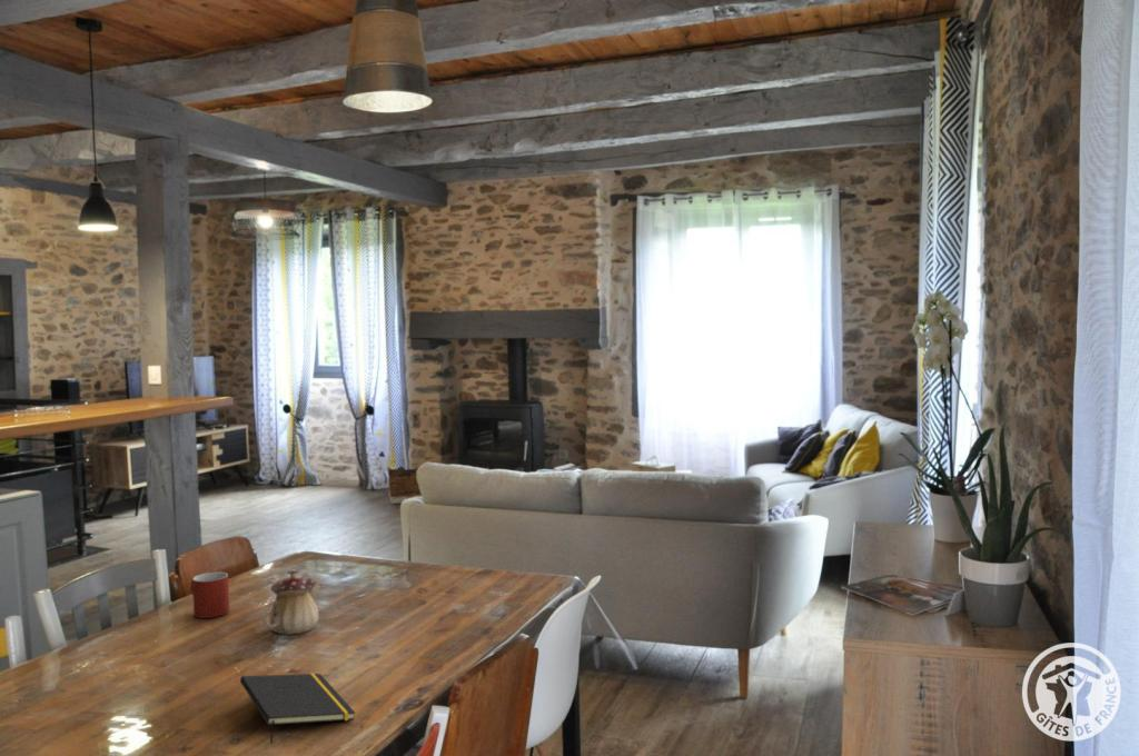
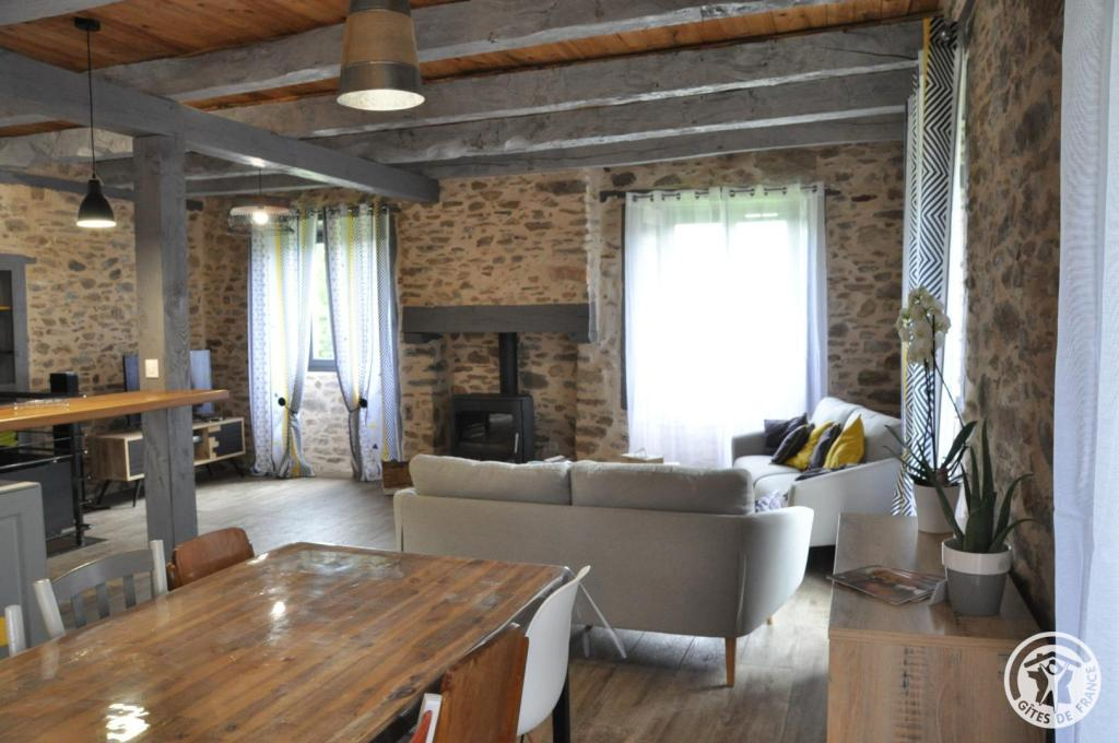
- mug [189,571,230,619]
- notepad [239,673,356,745]
- teapot [261,568,321,636]
